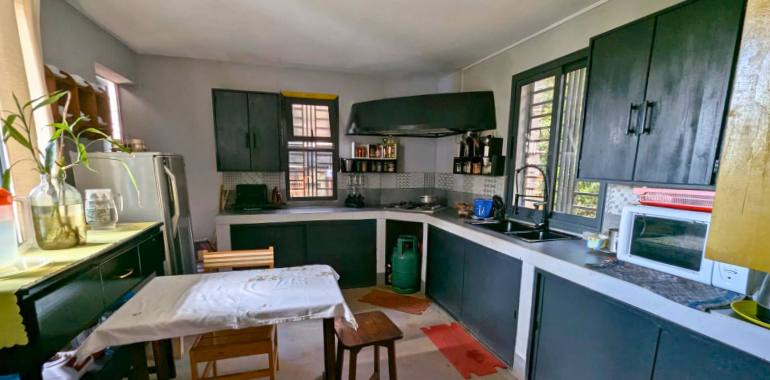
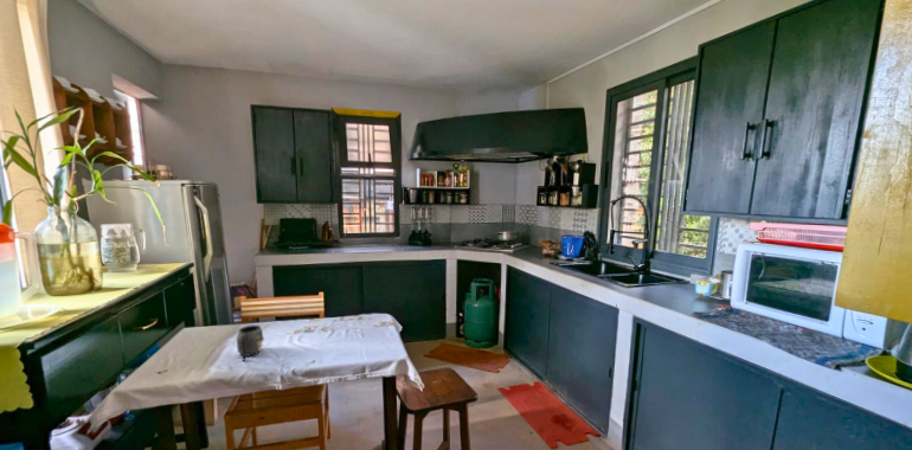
+ mug [236,324,265,362]
